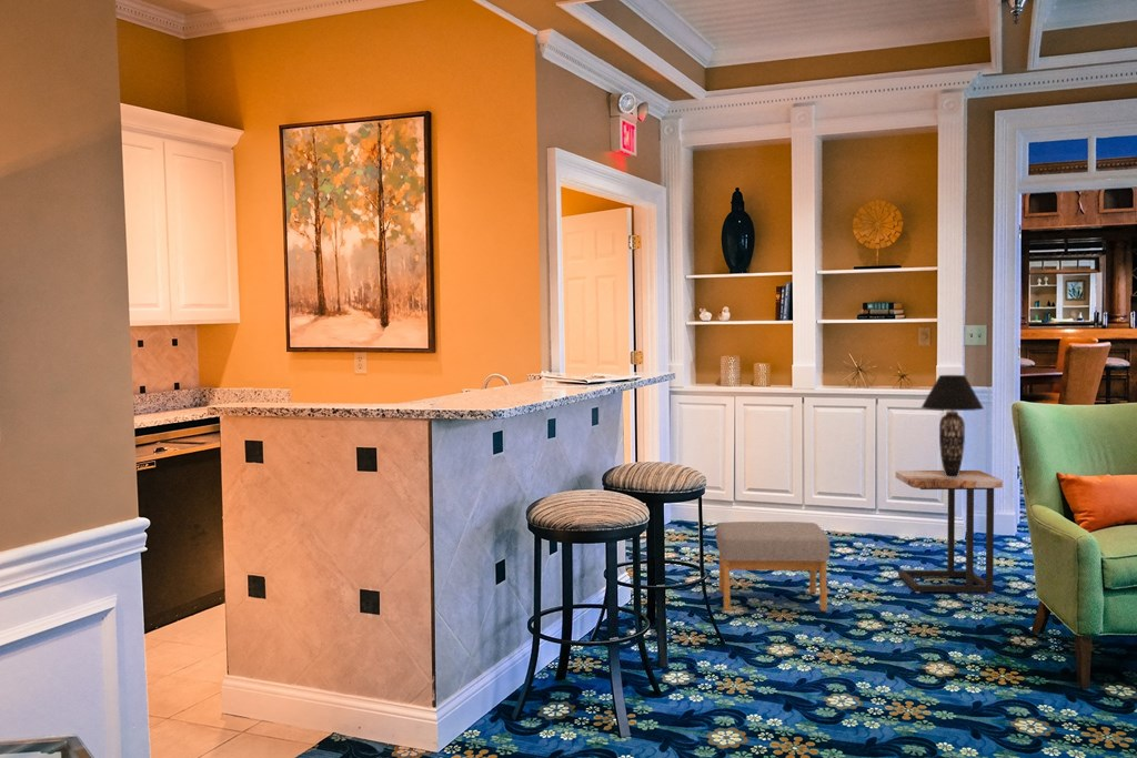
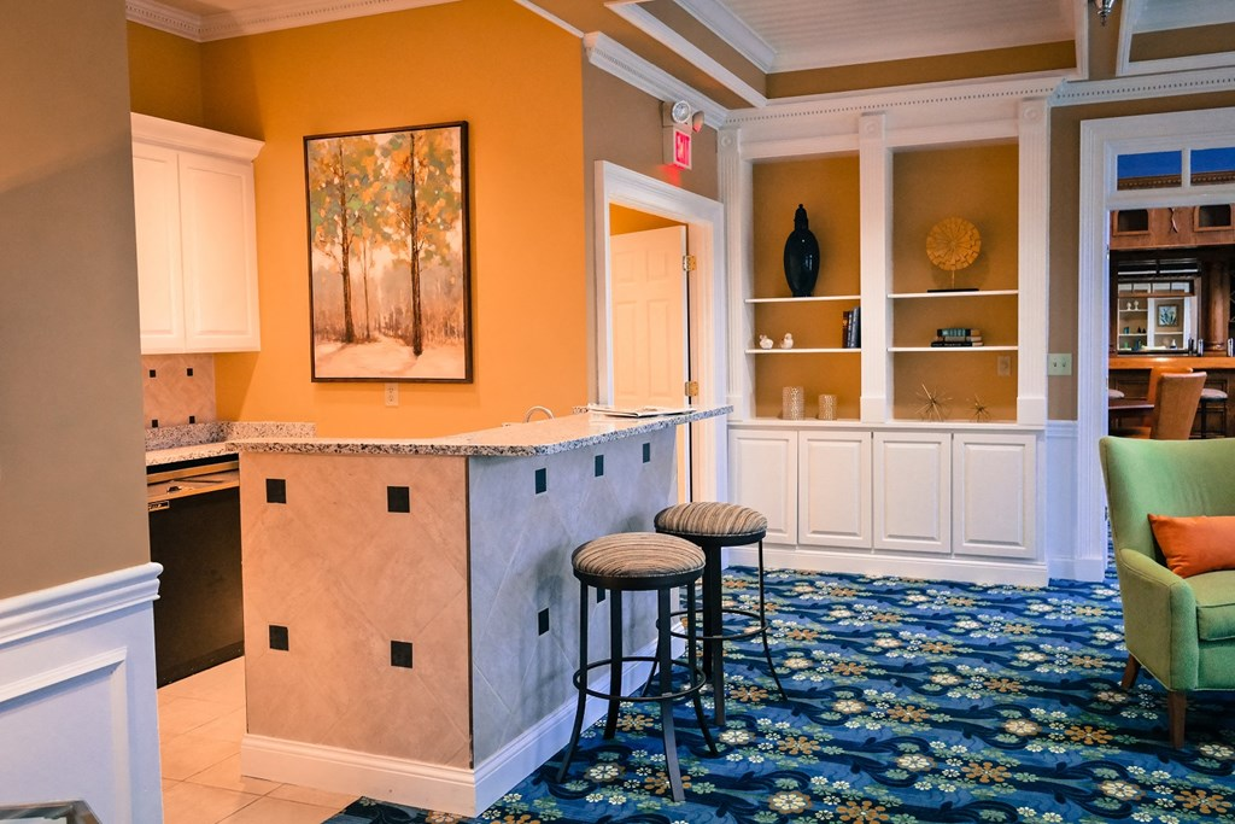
- side table [895,469,1004,594]
- table lamp [920,374,985,477]
- footstool [715,521,831,613]
